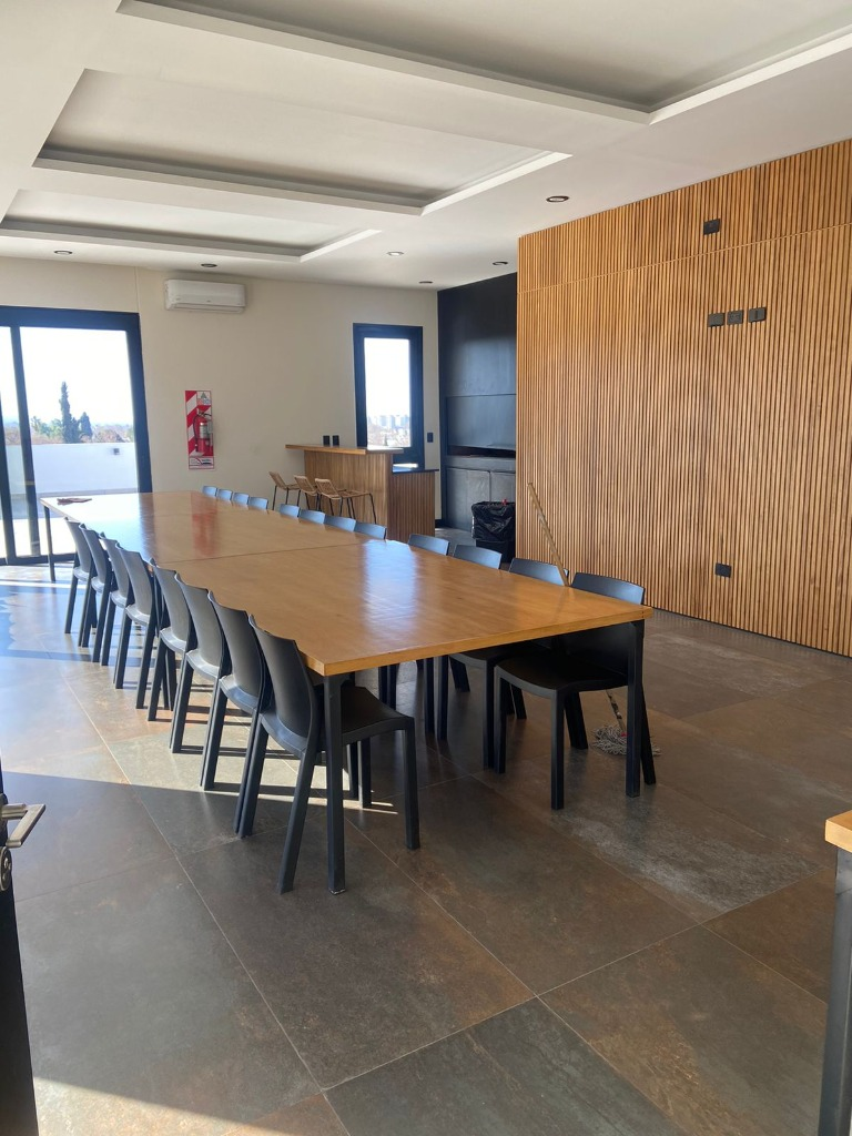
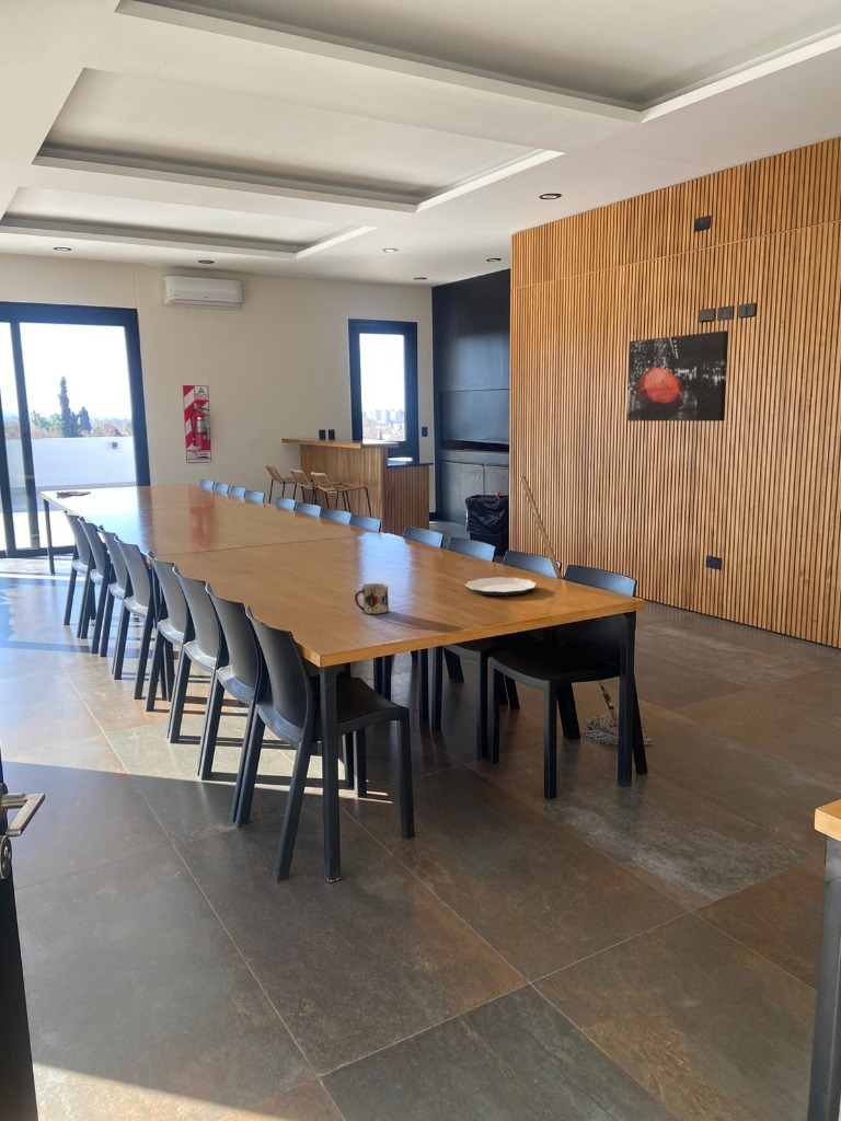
+ wall art [626,330,729,423]
+ mug [354,582,390,615]
+ plate [464,576,538,597]
